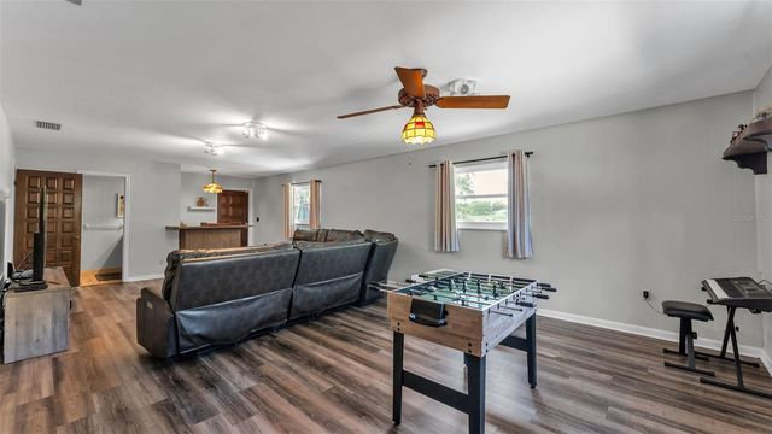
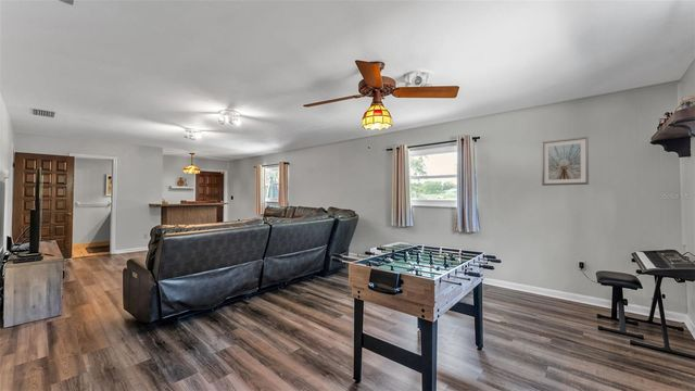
+ picture frame [541,136,590,187]
